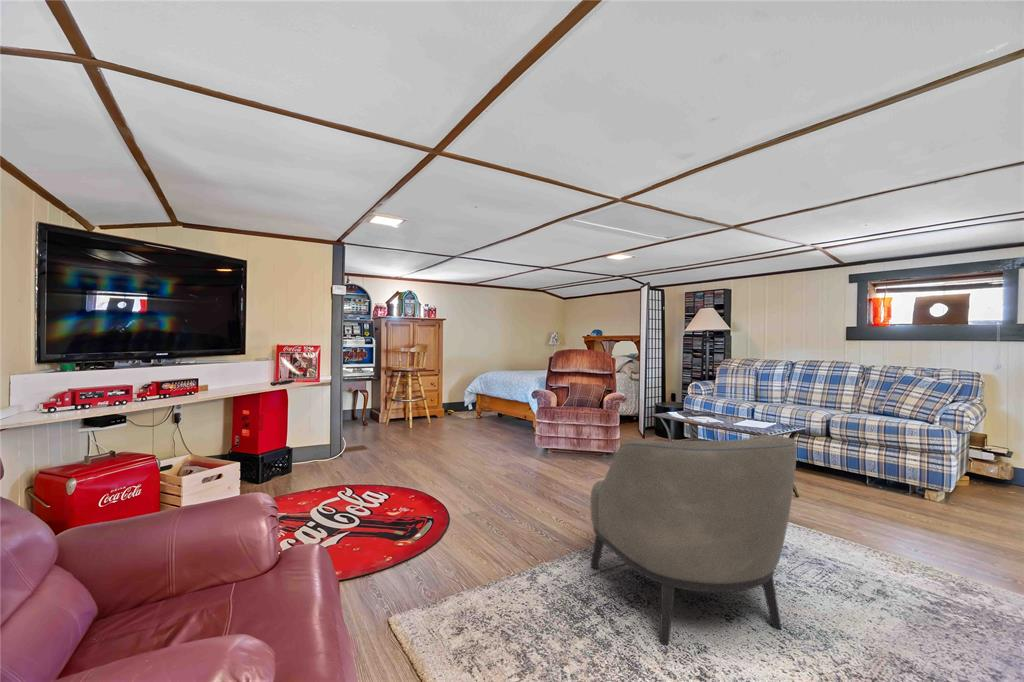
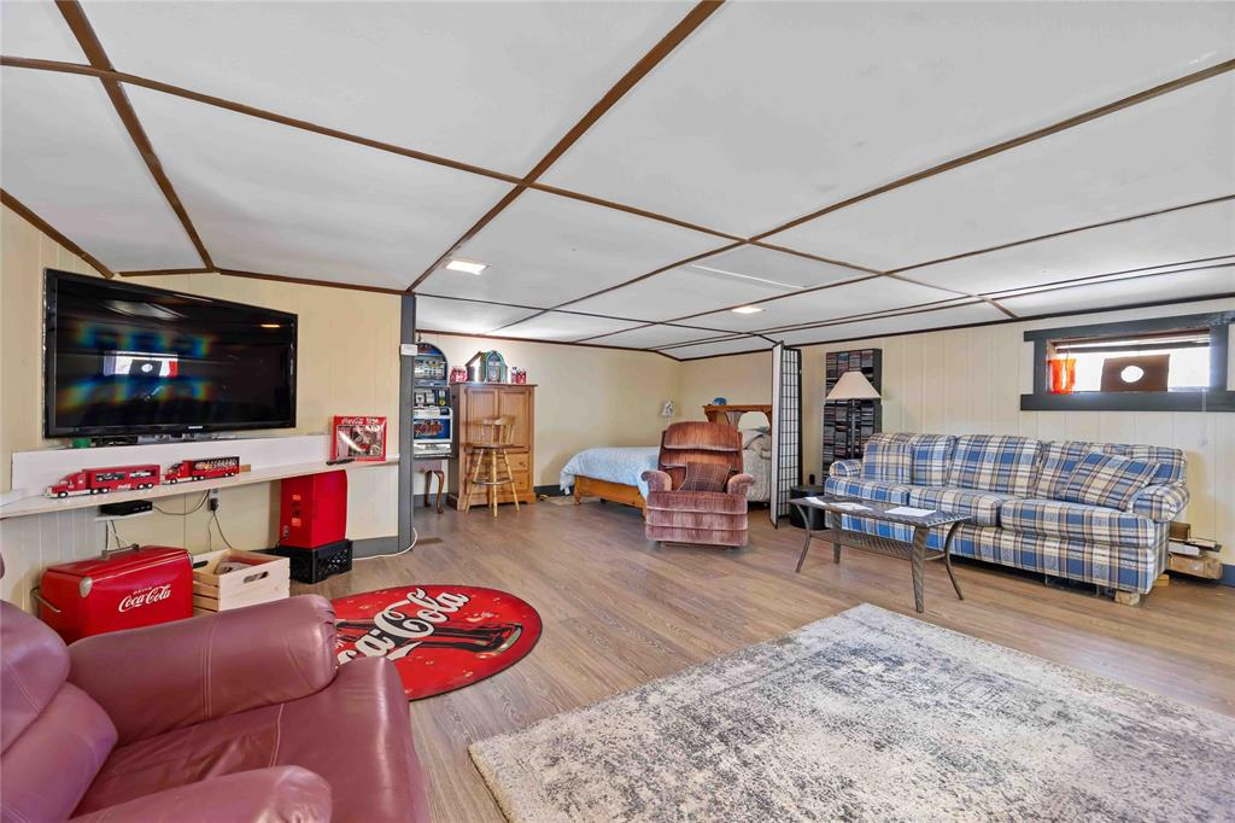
- armchair [589,434,798,646]
